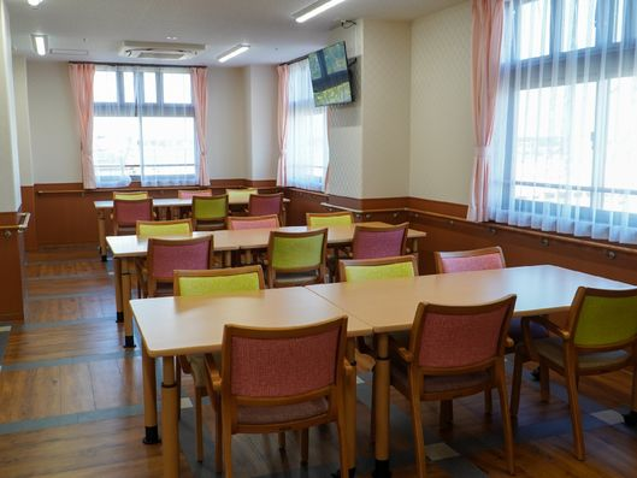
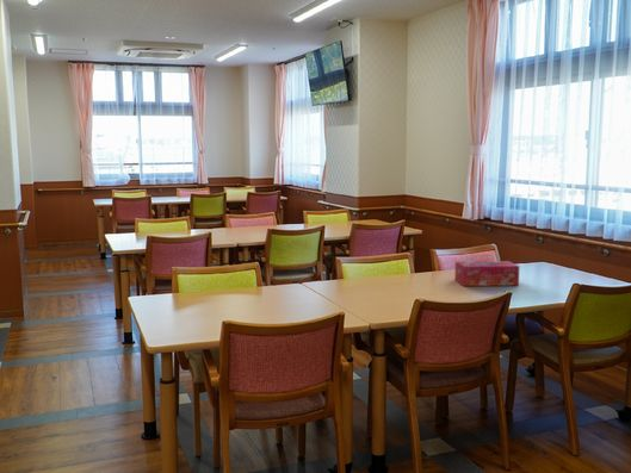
+ tissue box [453,260,521,287]
